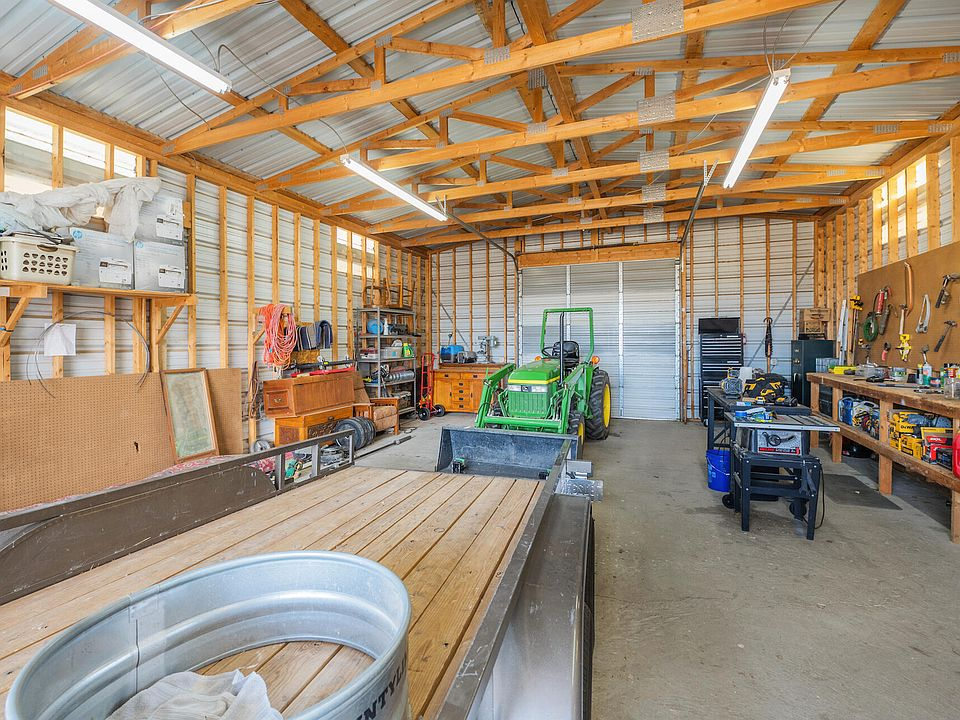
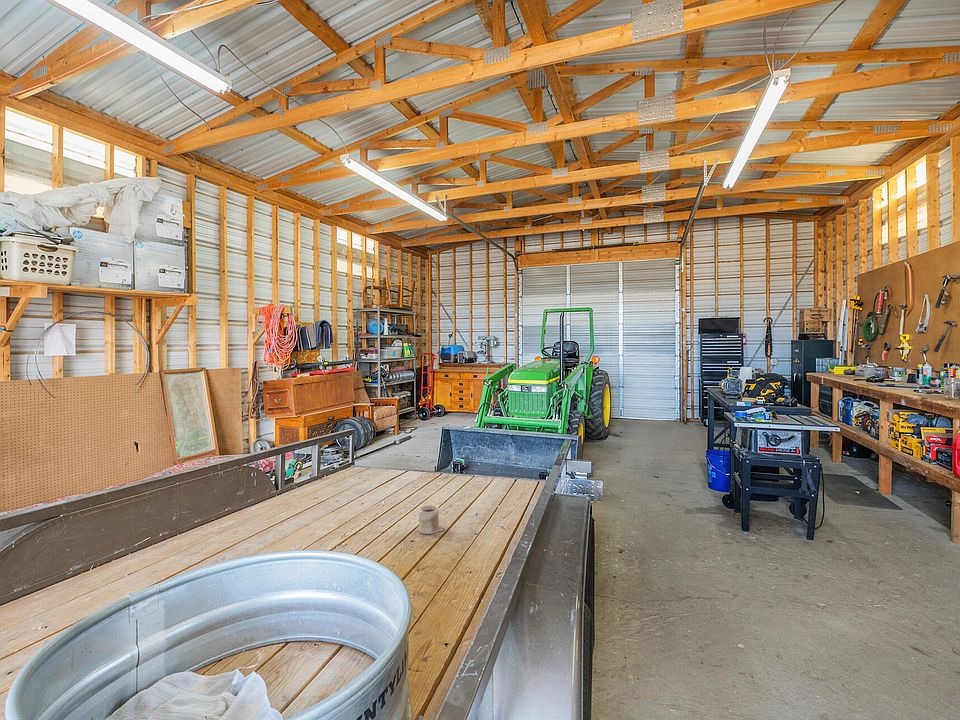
+ mug [418,504,440,535]
